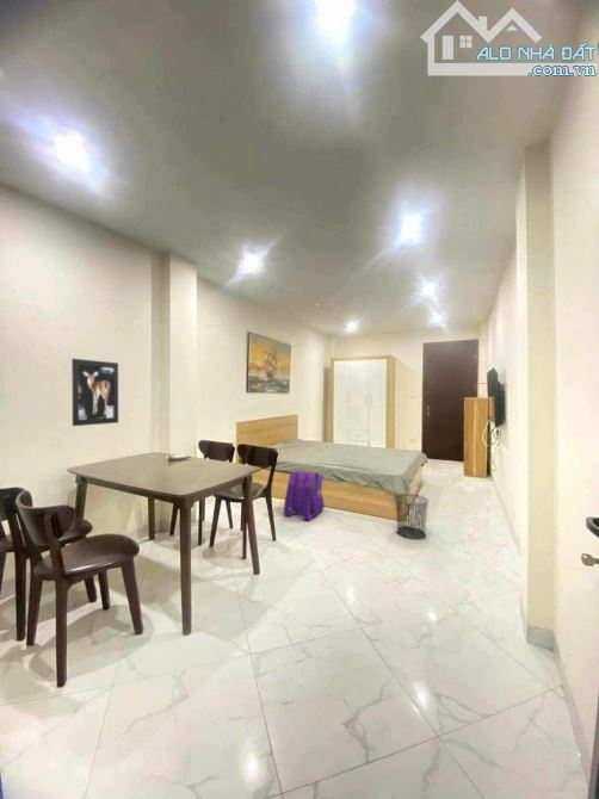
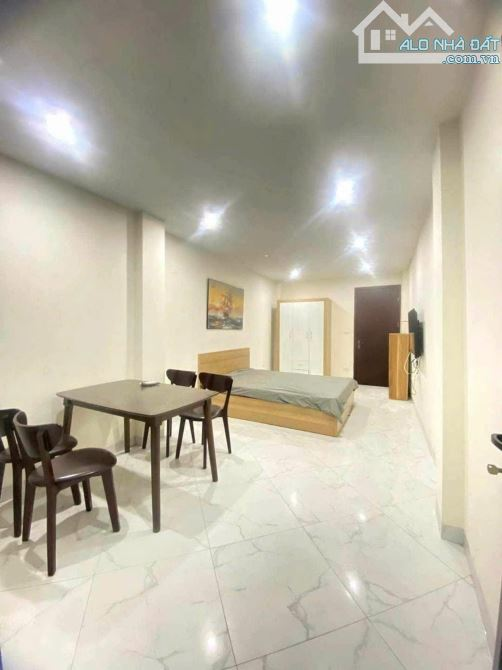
- waste bin [393,493,430,540]
- wall art [70,358,119,427]
- backpack [283,469,326,521]
